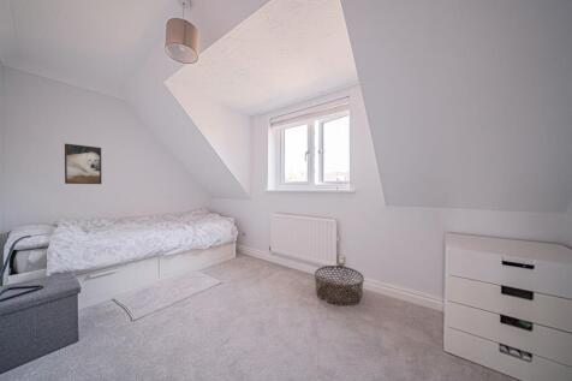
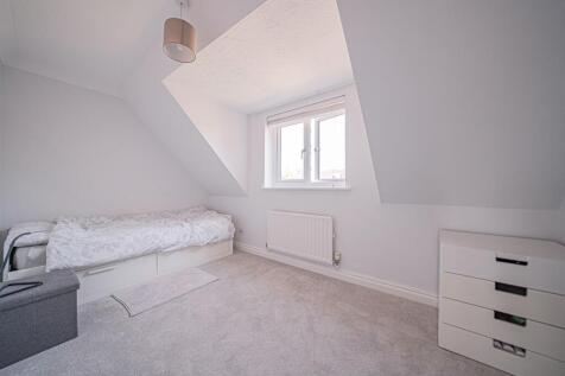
- basket [314,264,365,306]
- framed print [64,142,103,185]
